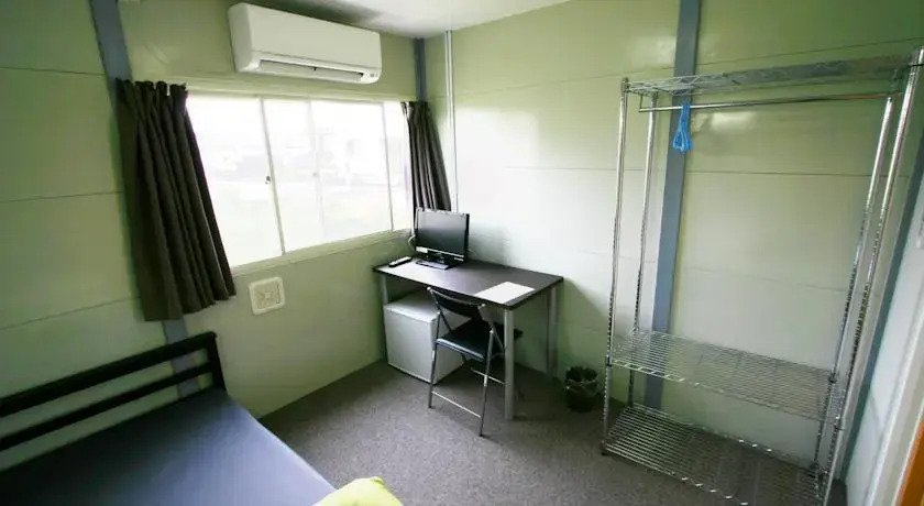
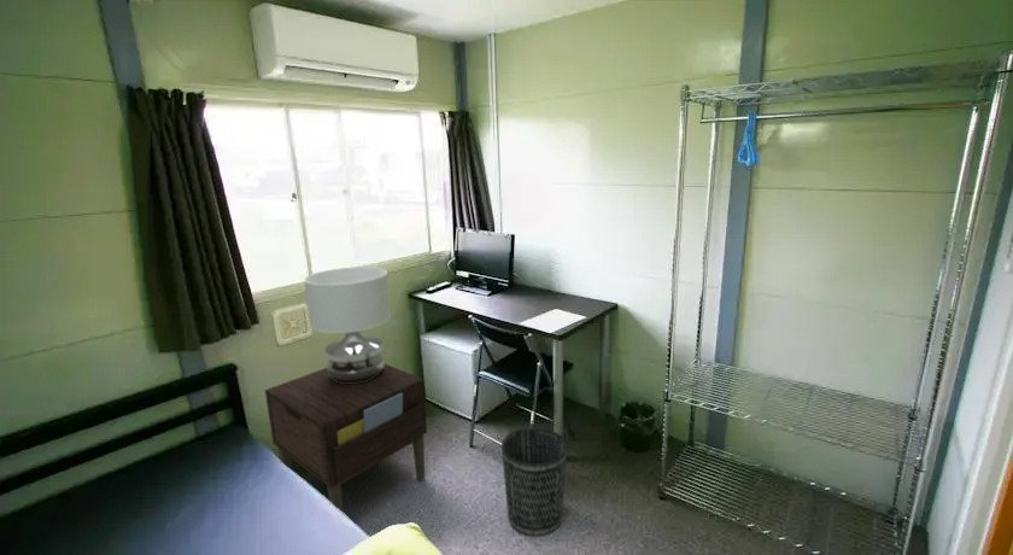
+ wastebasket [500,426,568,537]
+ nightstand [264,362,428,513]
+ table lamp [303,265,392,384]
